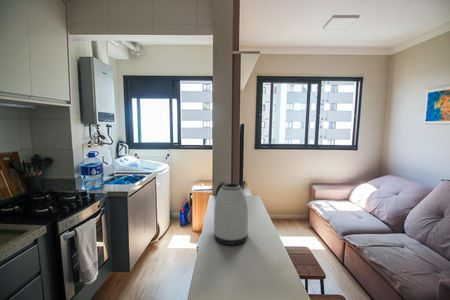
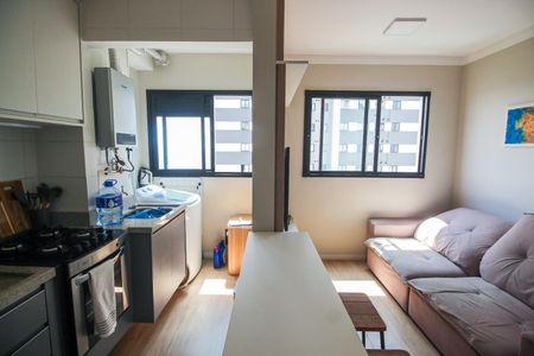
- kettle [213,181,249,246]
